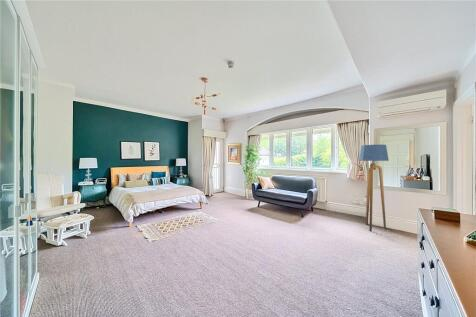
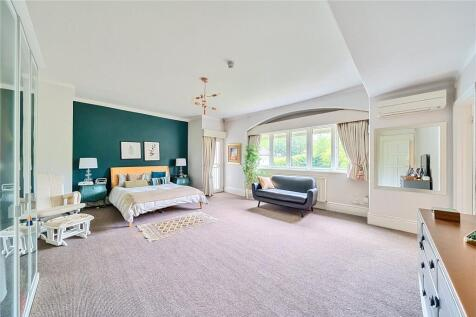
- floor lamp [358,144,389,232]
